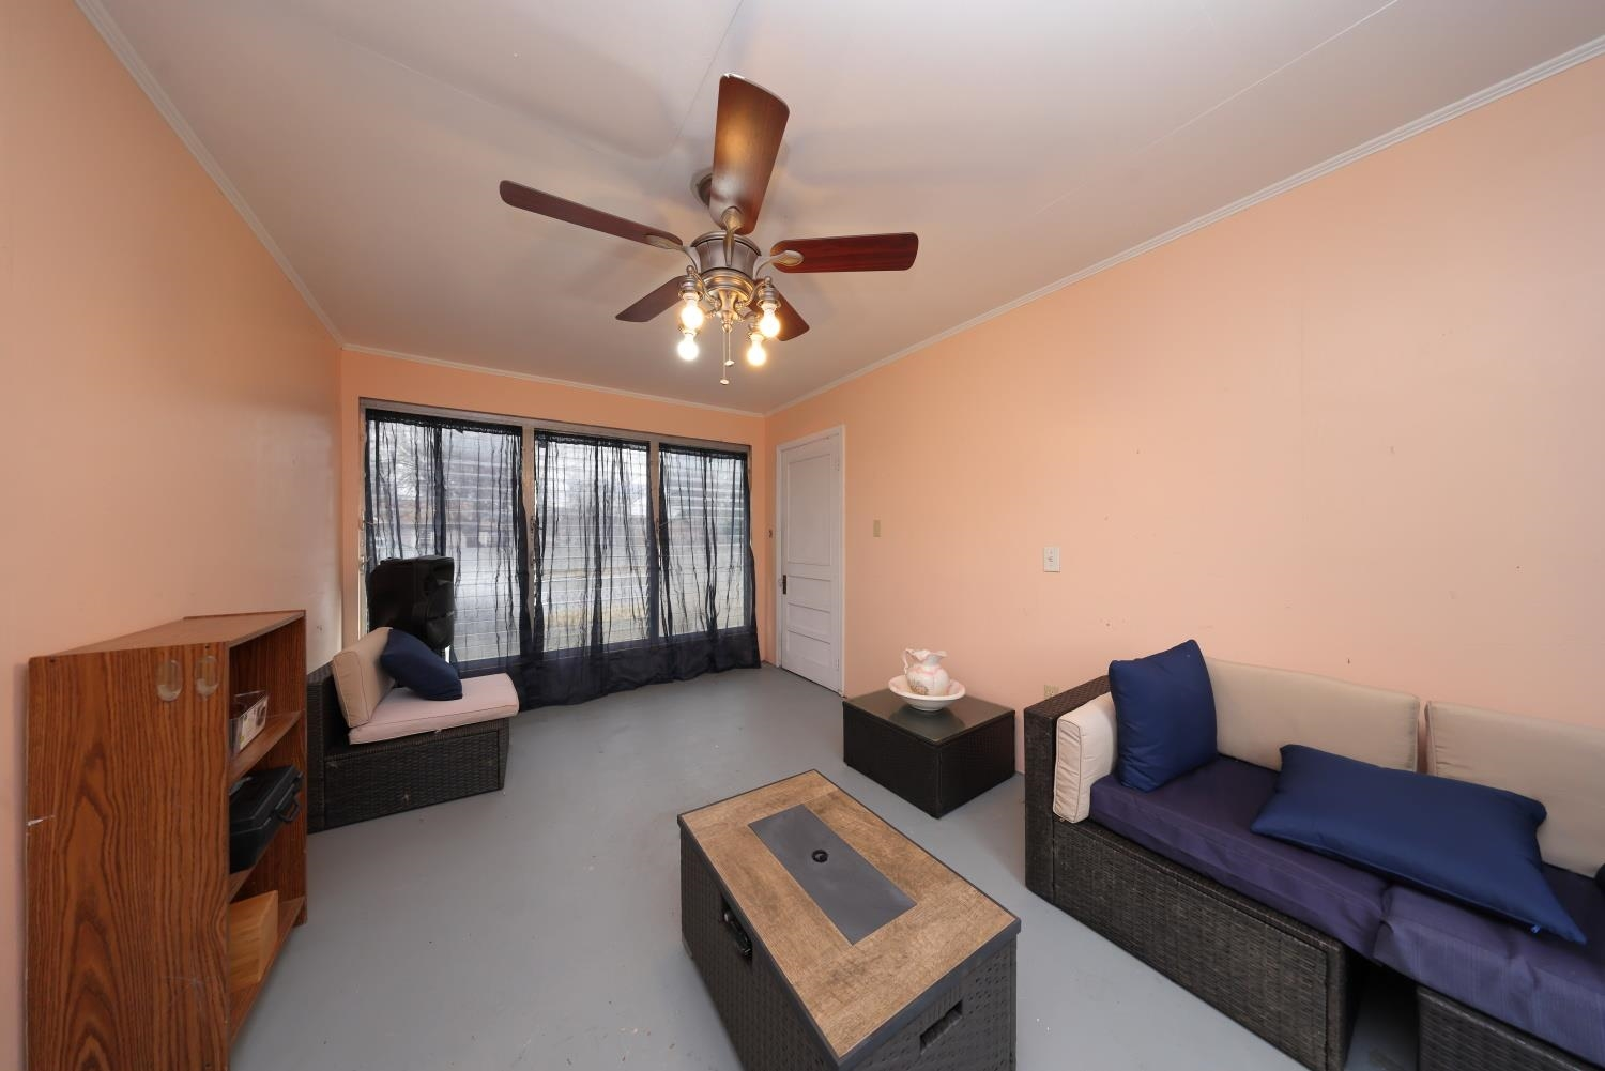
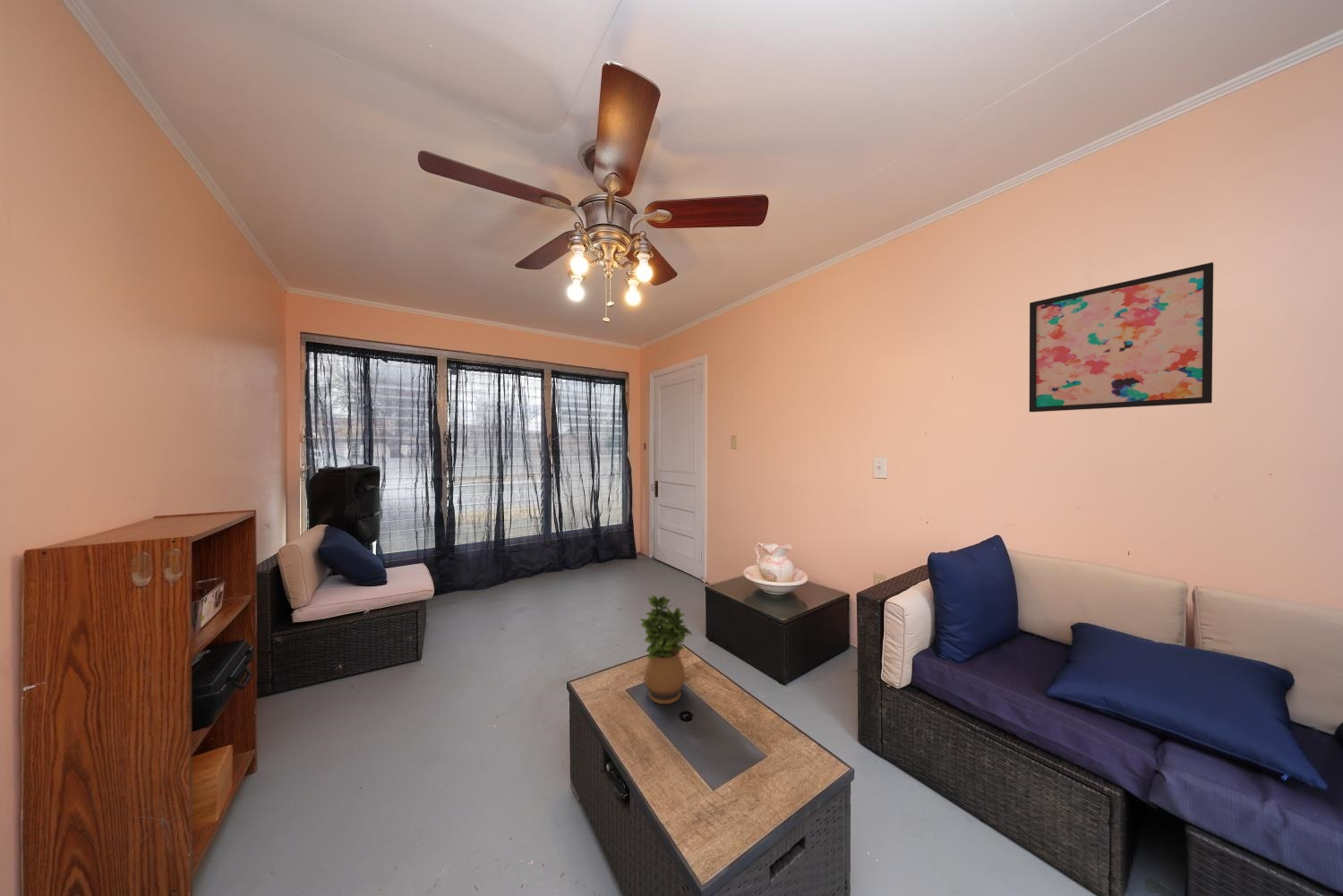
+ potted plant [637,593,694,704]
+ wall art [1029,261,1214,413]
